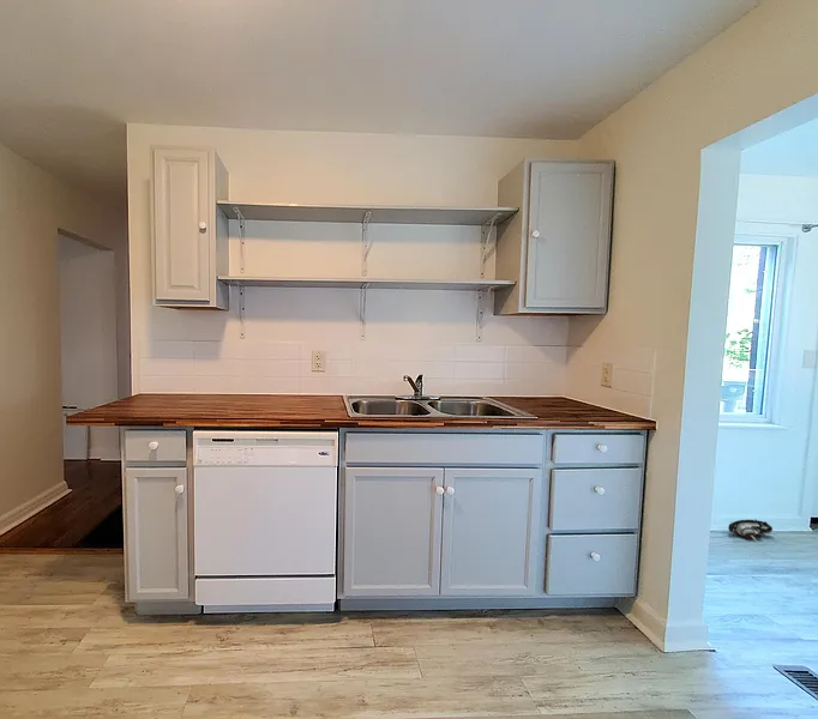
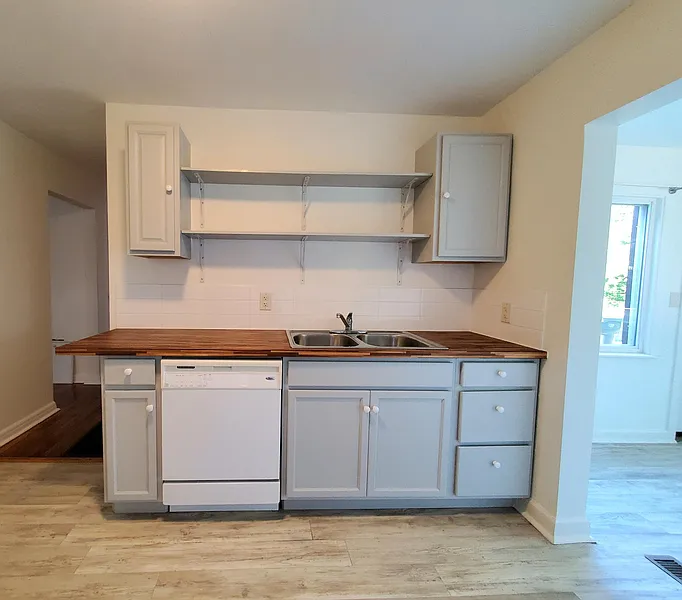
- shoe [727,518,774,543]
